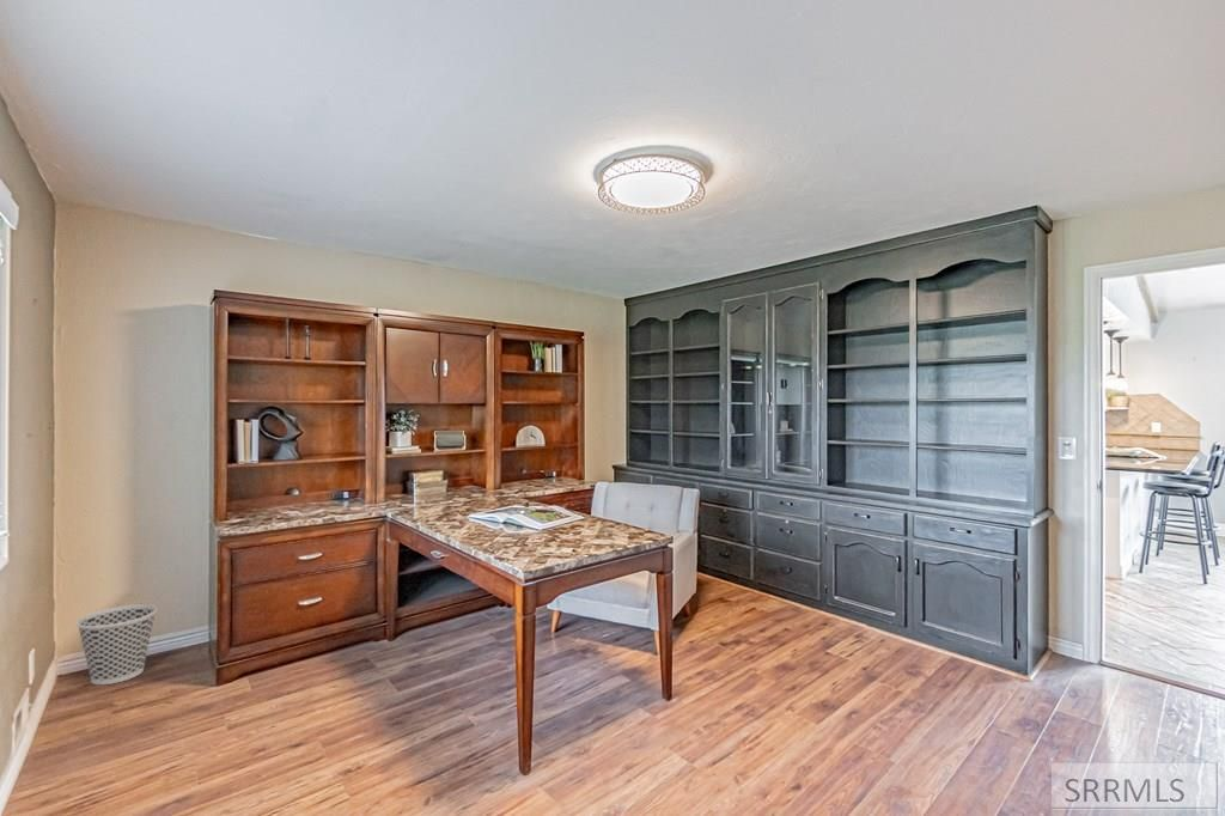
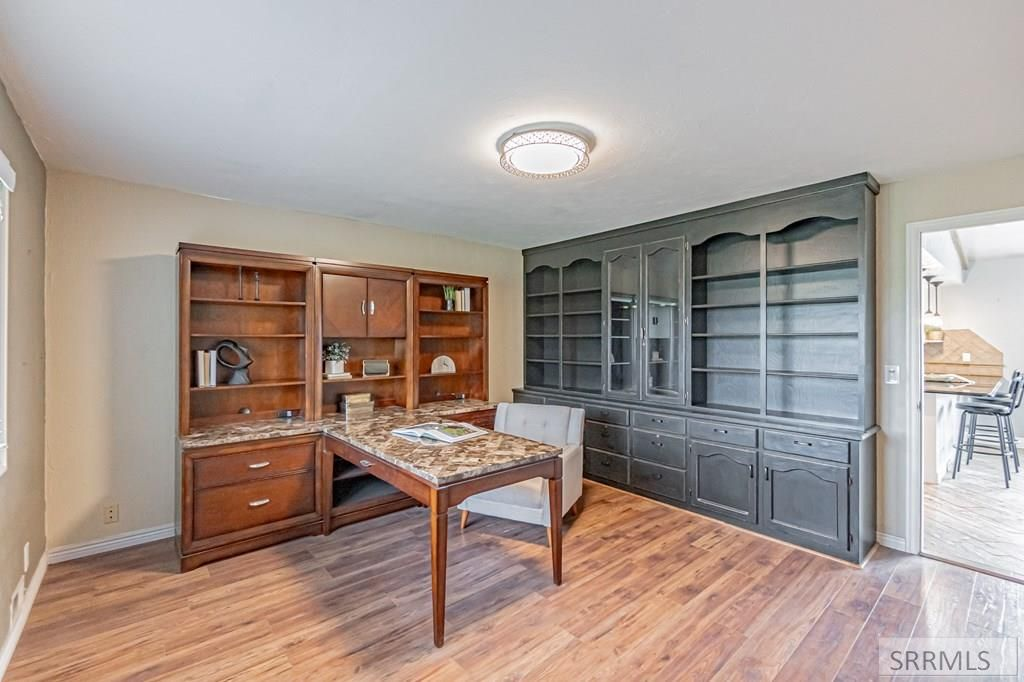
- wastebasket [75,603,158,686]
